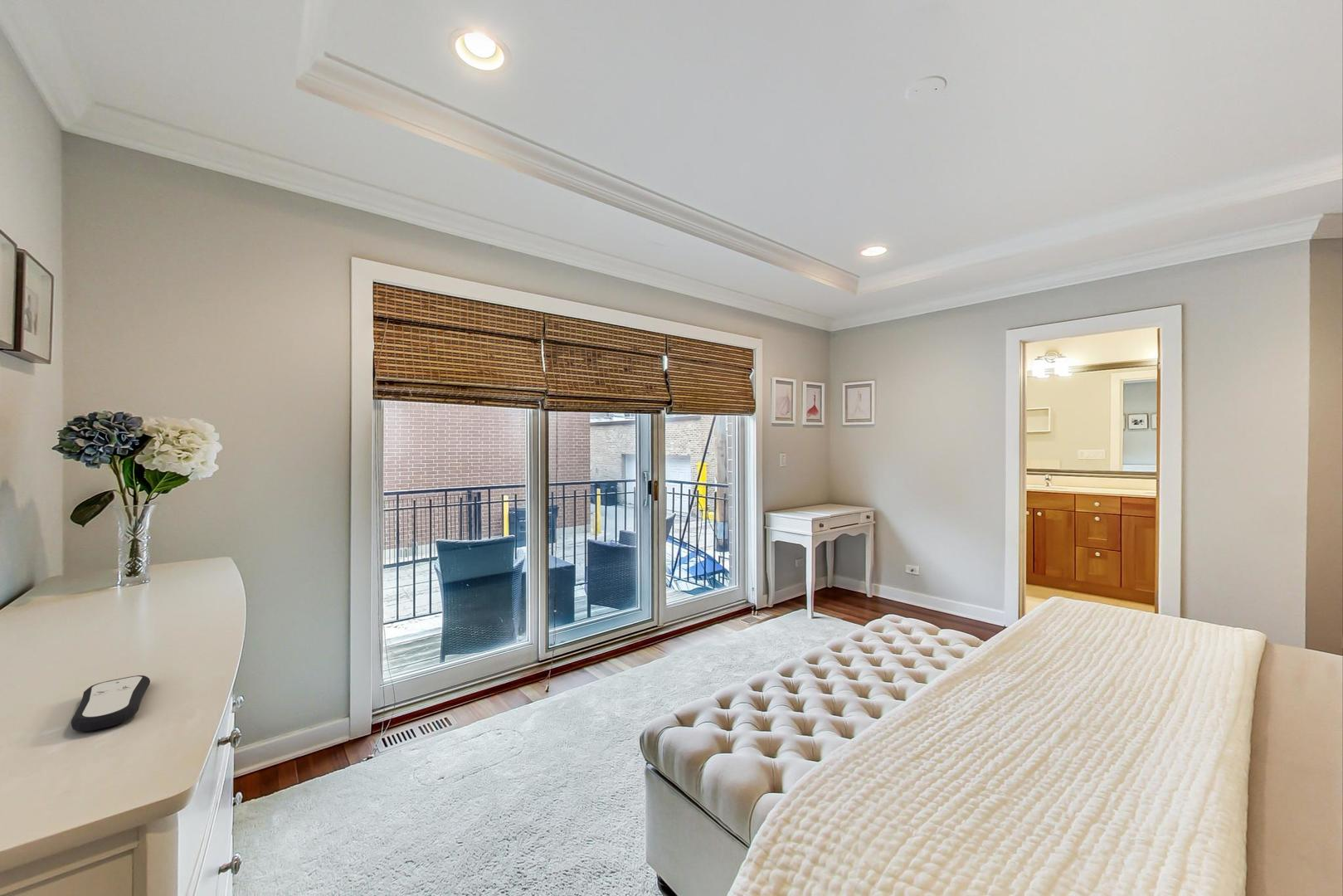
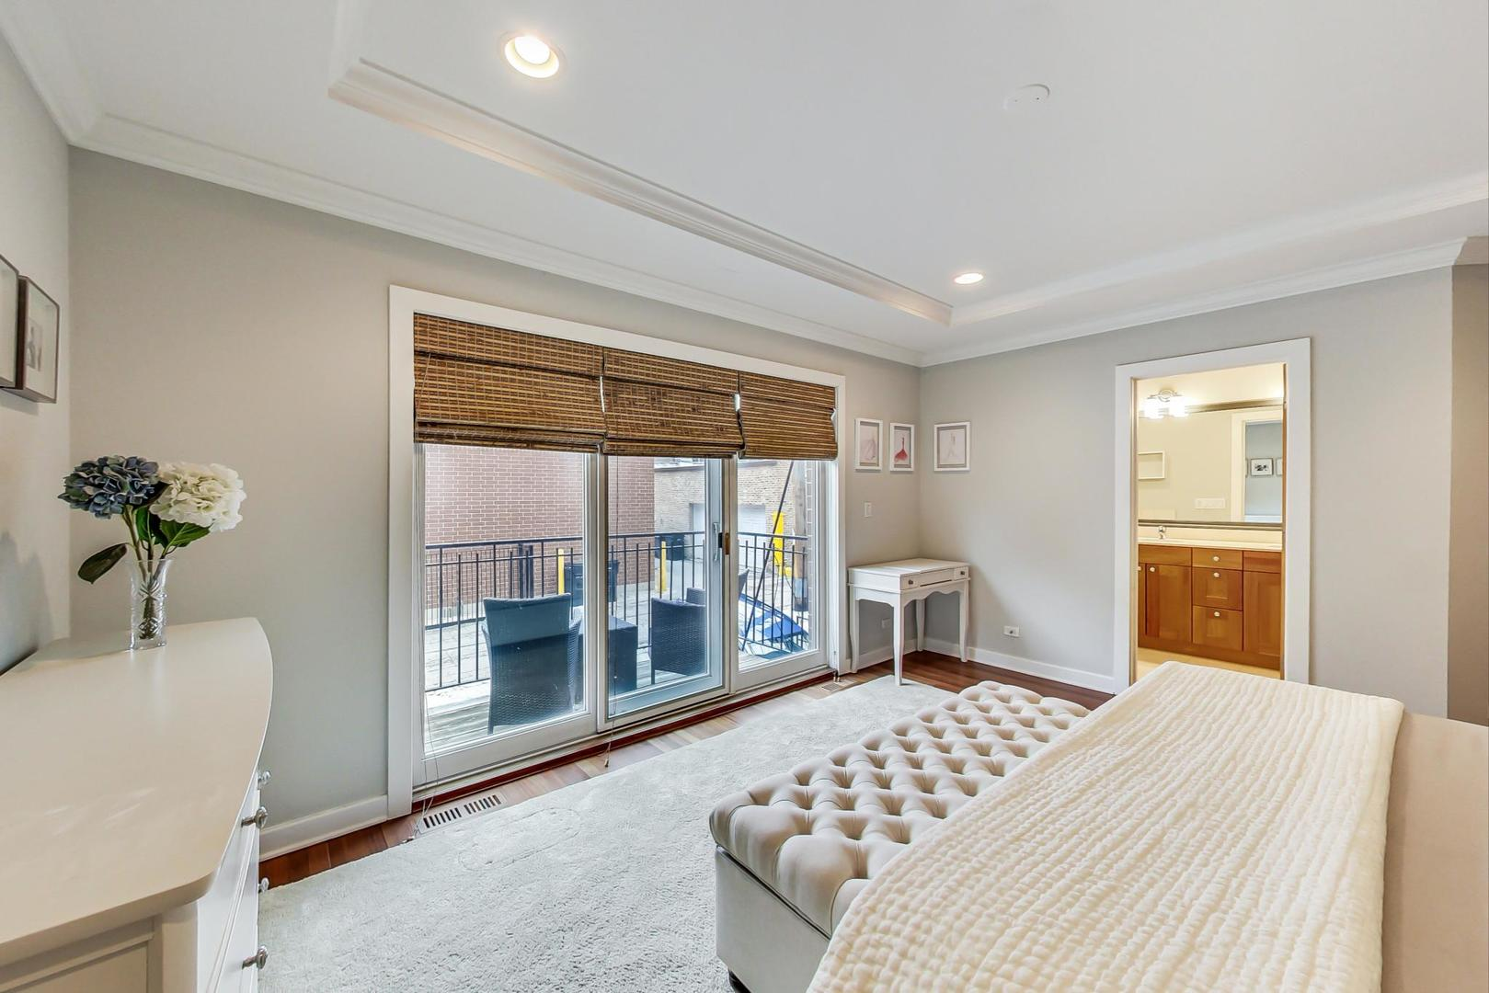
- remote control [70,674,151,733]
